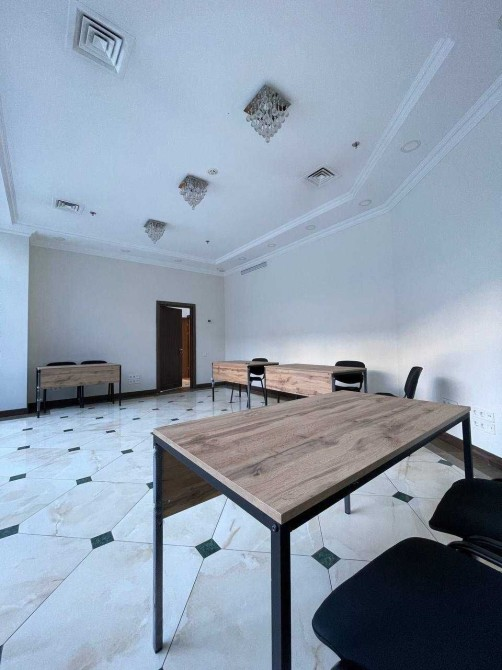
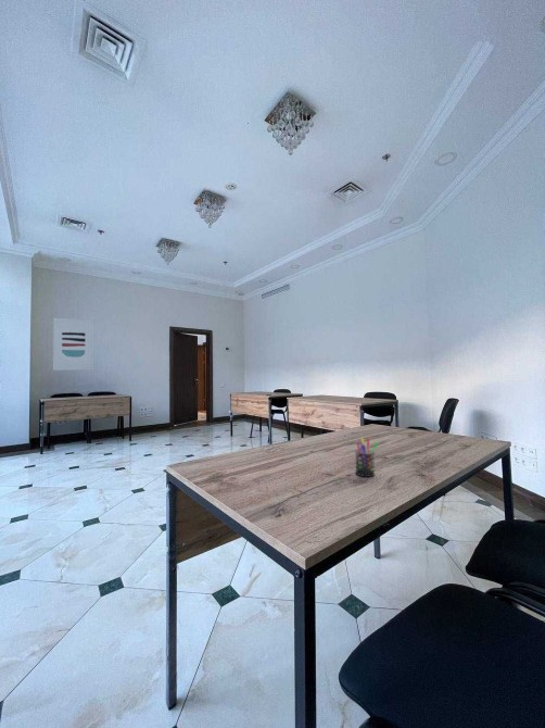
+ wall art [52,317,96,372]
+ pen holder [354,437,379,478]
